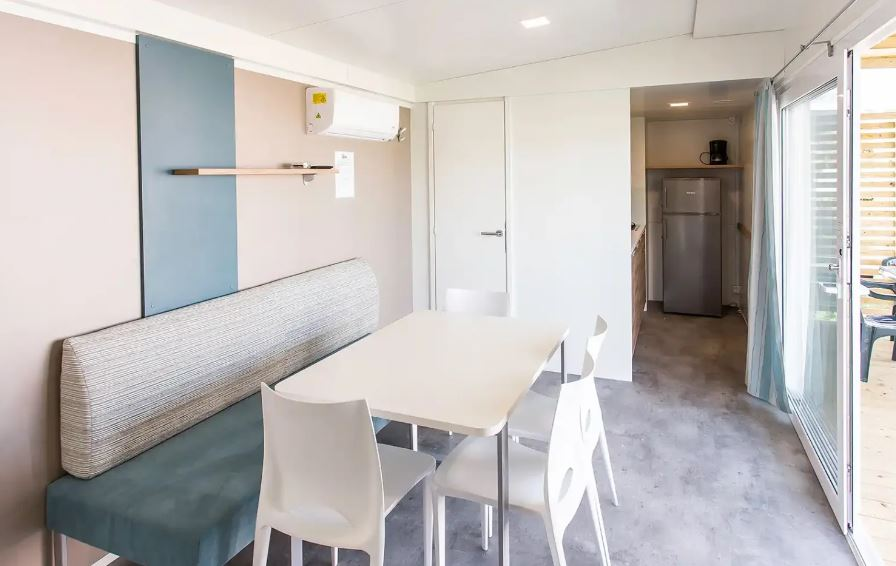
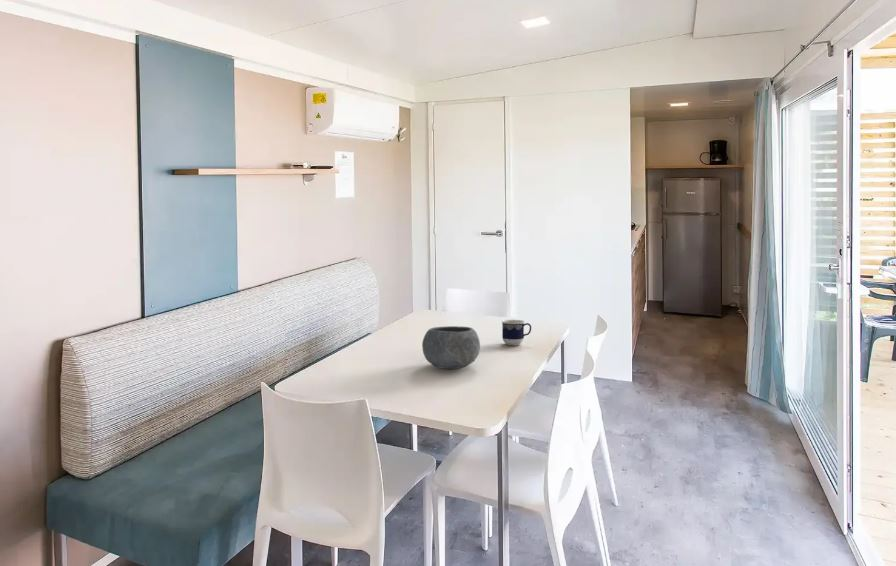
+ bowl [421,325,481,370]
+ cup [501,319,532,346]
